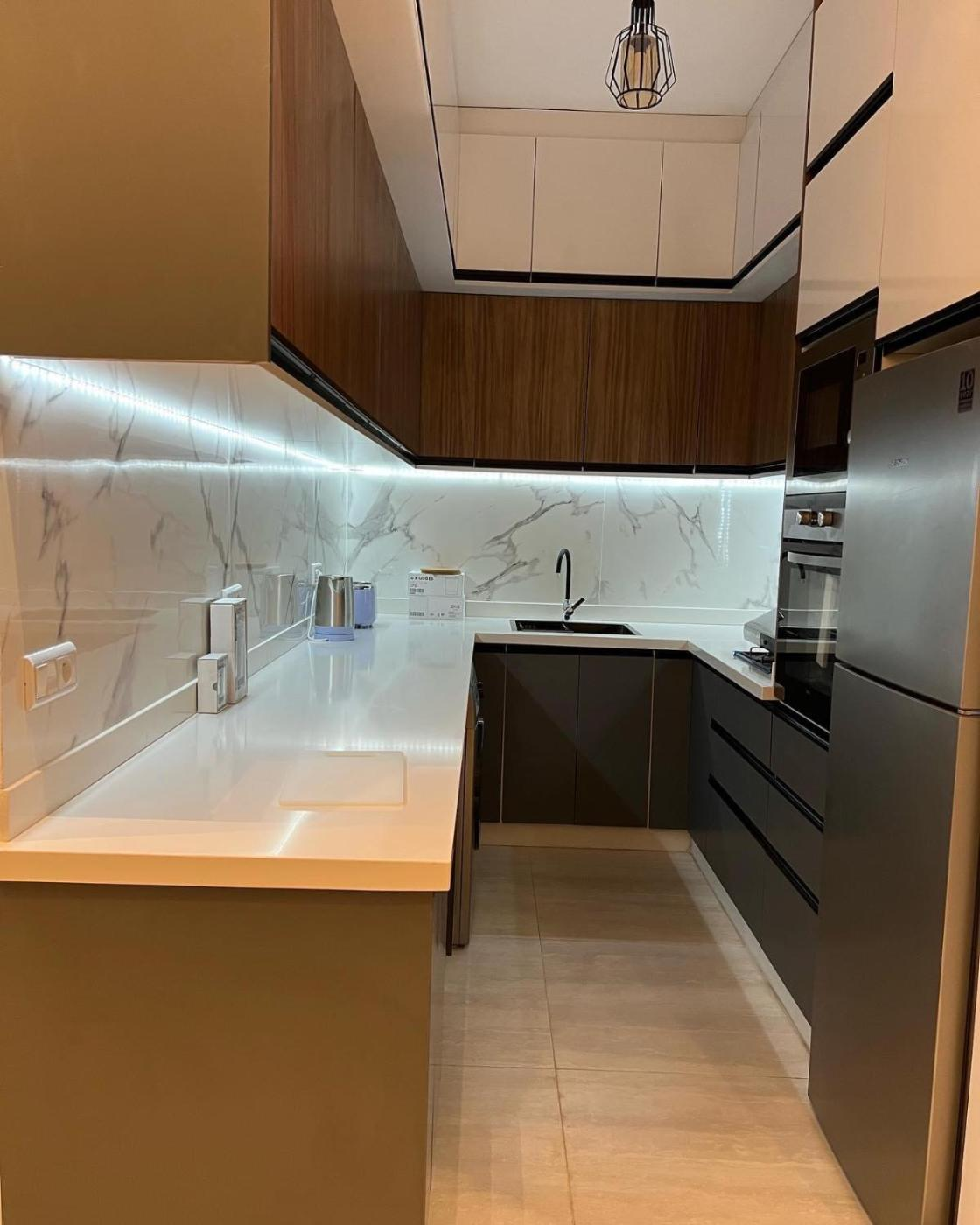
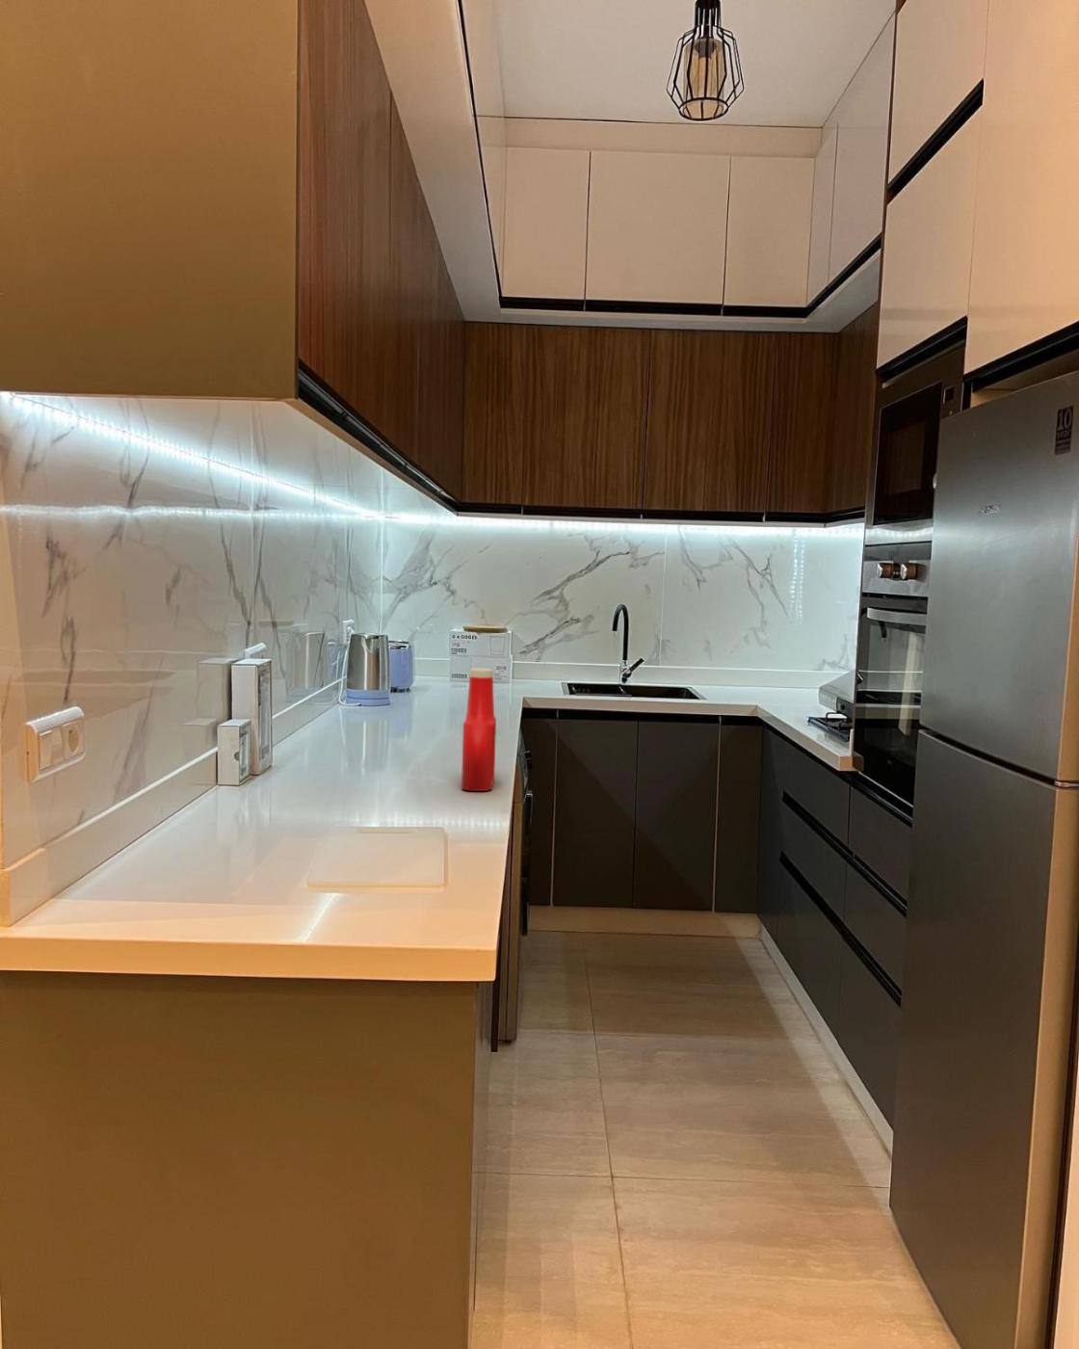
+ soap bottle [460,667,497,792]
